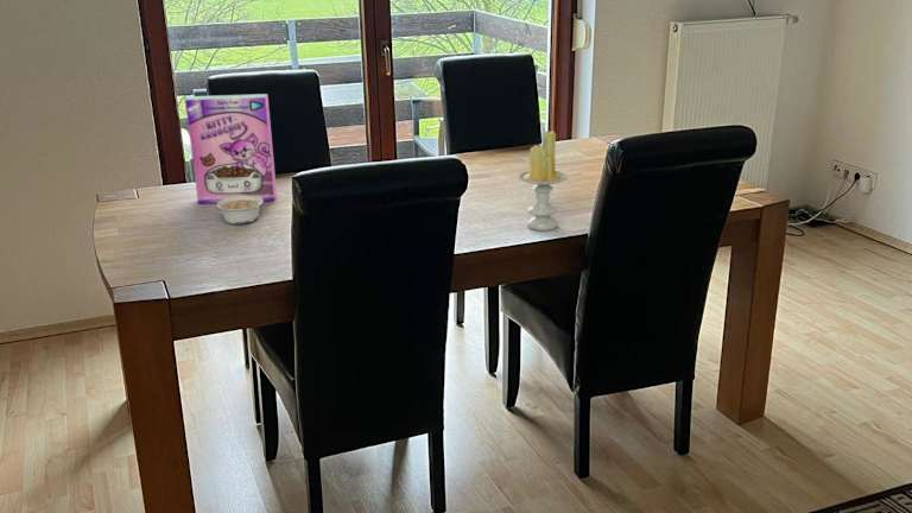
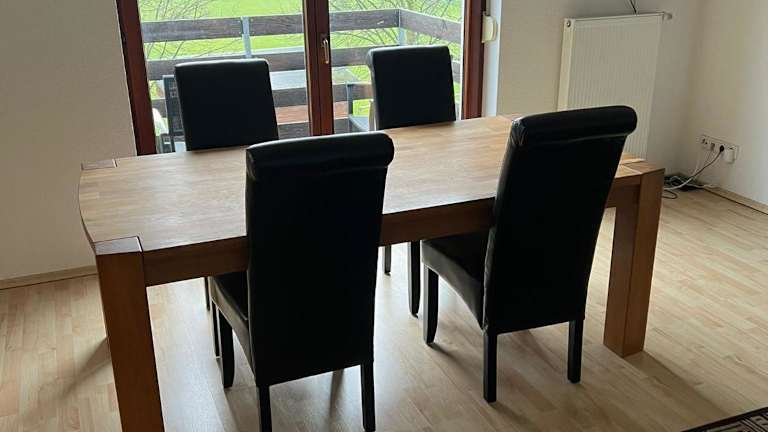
- candle [518,129,569,232]
- cereal box [184,93,278,204]
- legume [215,196,264,226]
